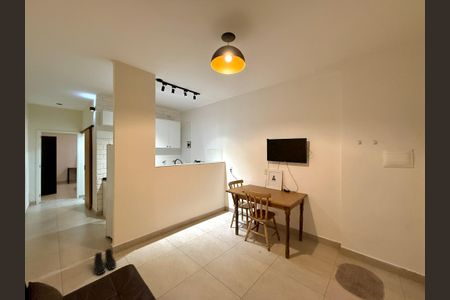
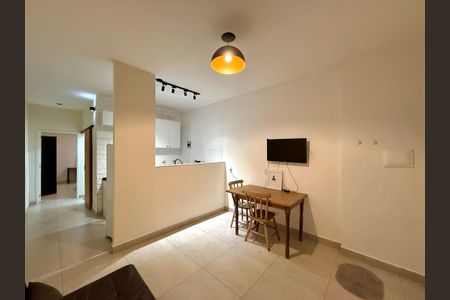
- boots [93,248,117,276]
